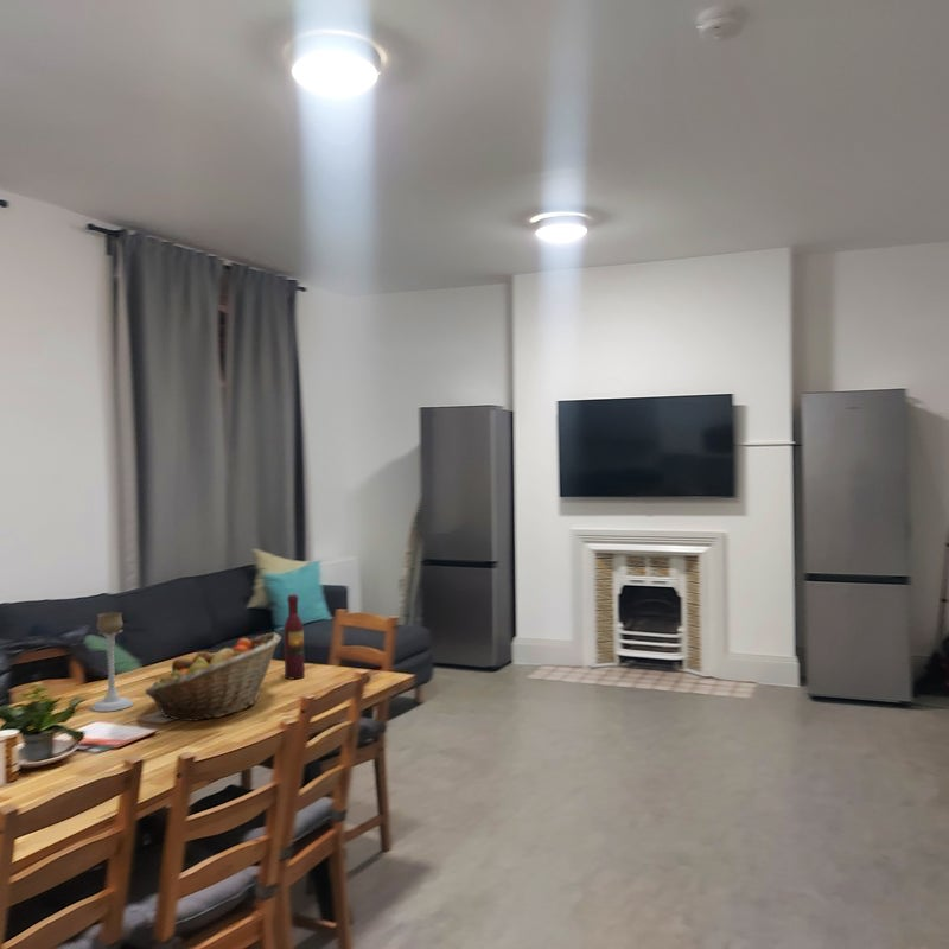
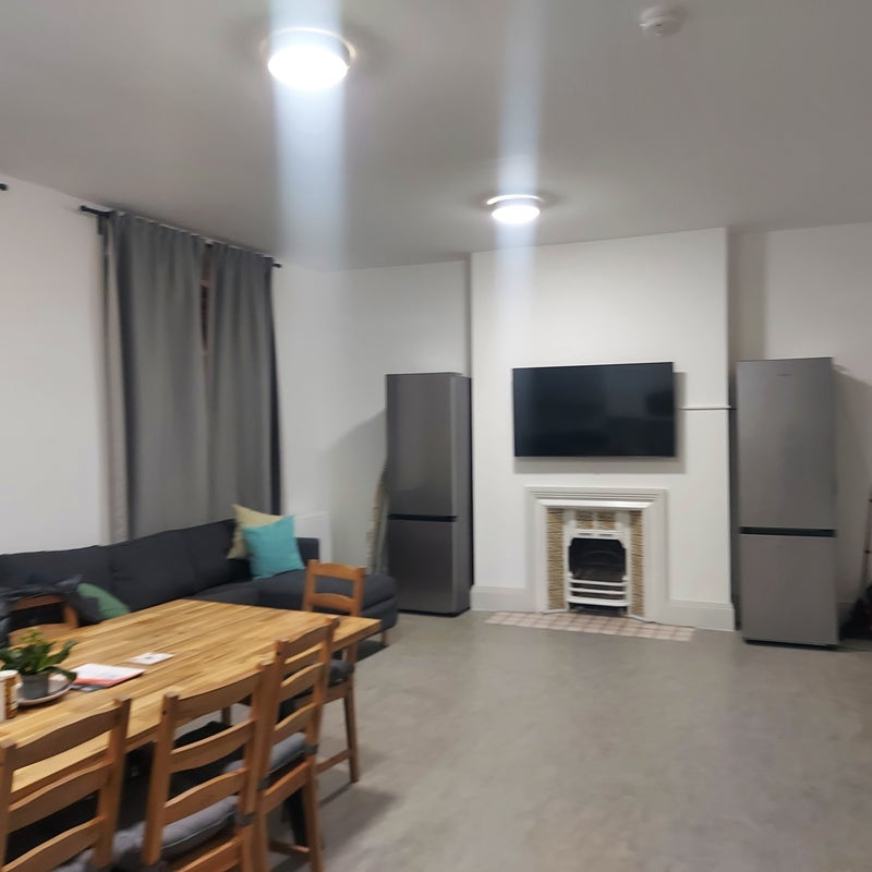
- candle holder [90,611,134,713]
- wine bottle [282,593,306,680]
- fruit basket [144,631,282,722]
